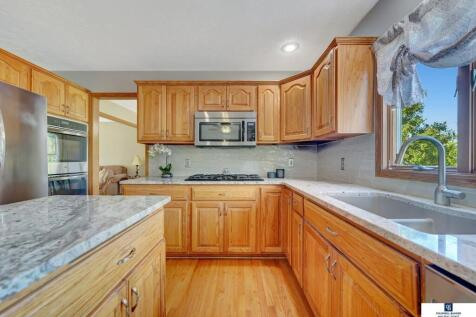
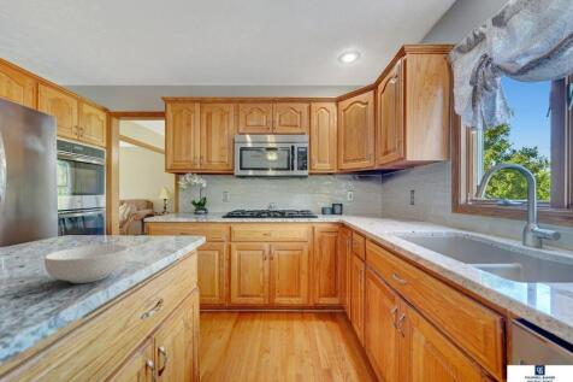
+ cereal bowl [43,243,130,284]
